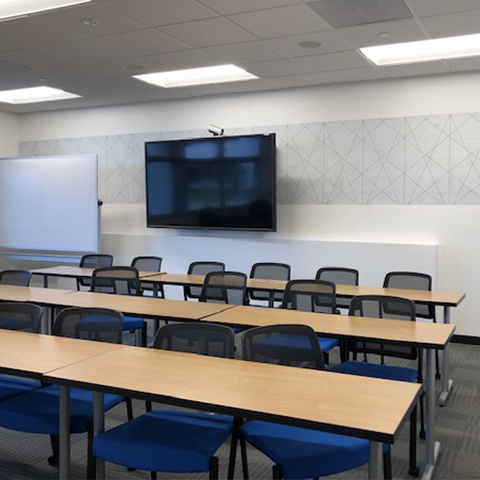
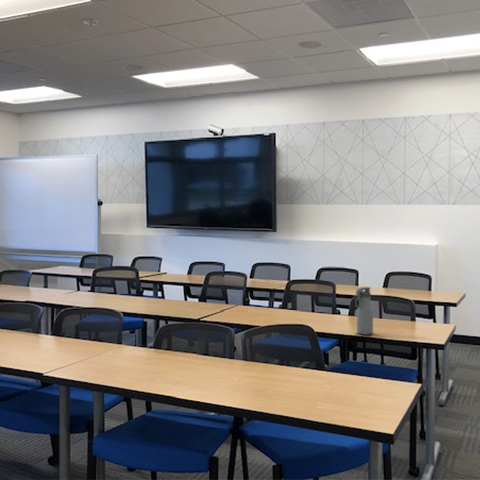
+ water bottle [354,286,374,336]
